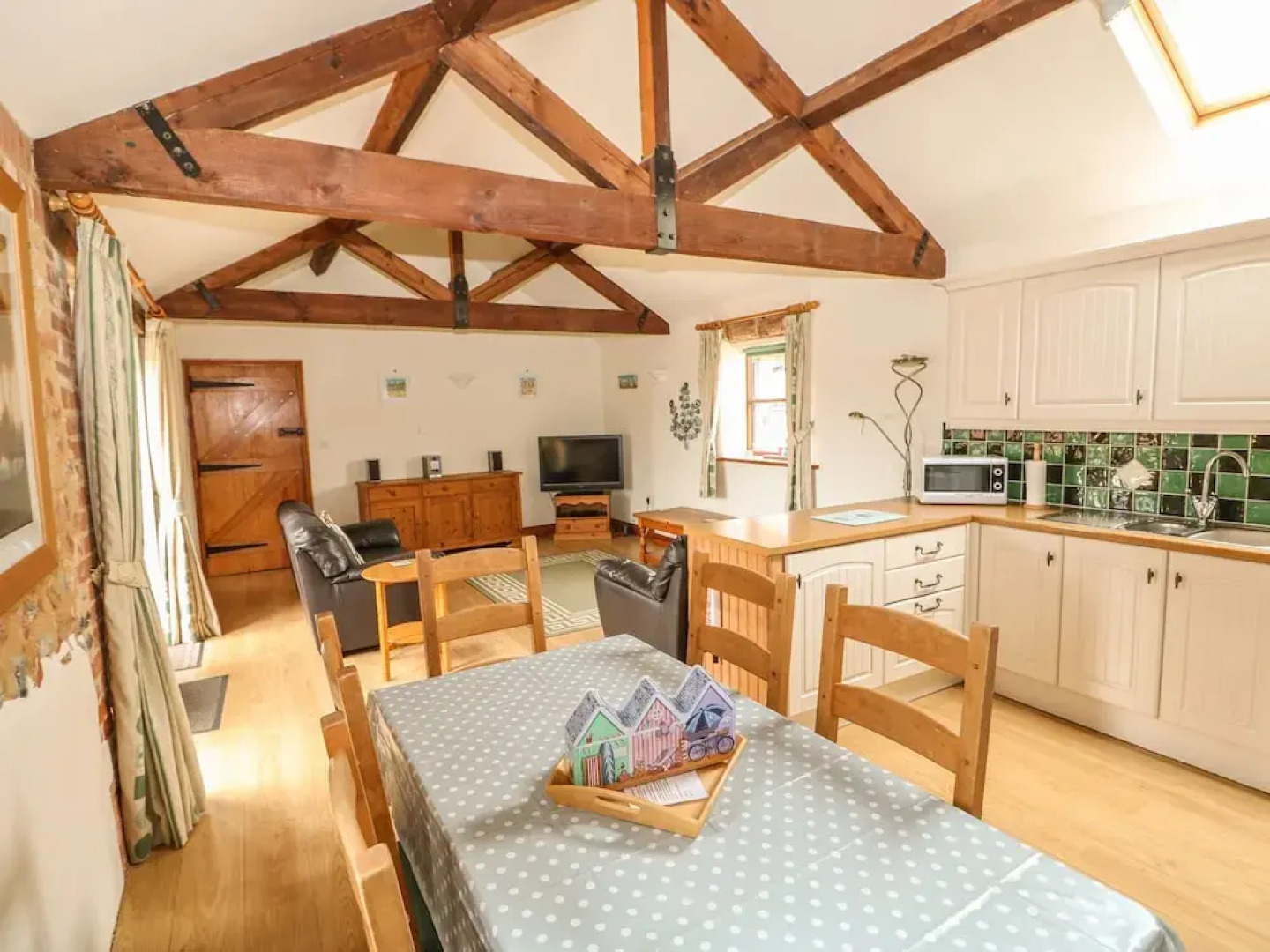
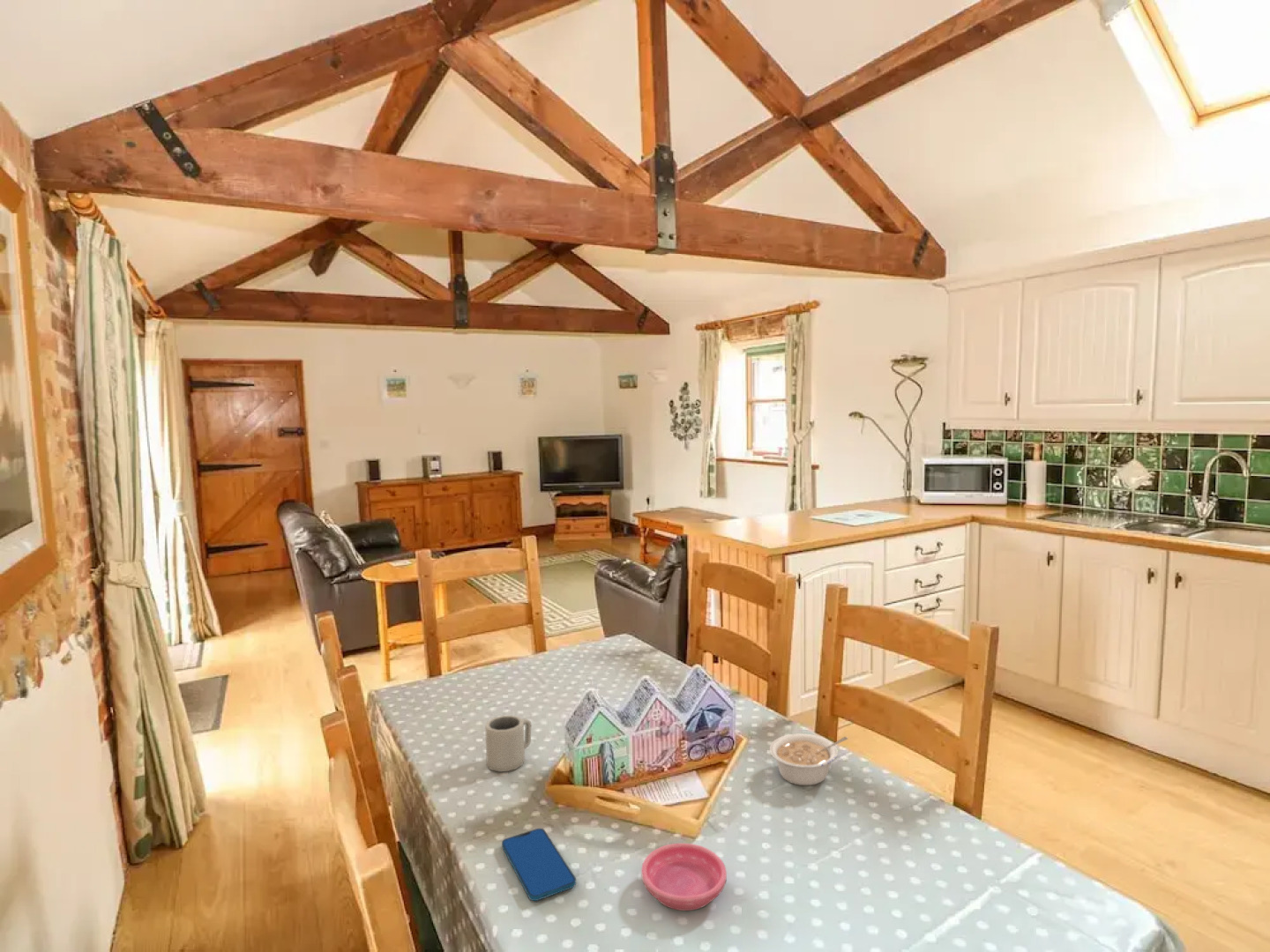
+ saucer [640,843,728,911]
+ legume [769,733,848,786]
+ smartphone [501,828,577,902]
+ cup [484,715,532,772]
